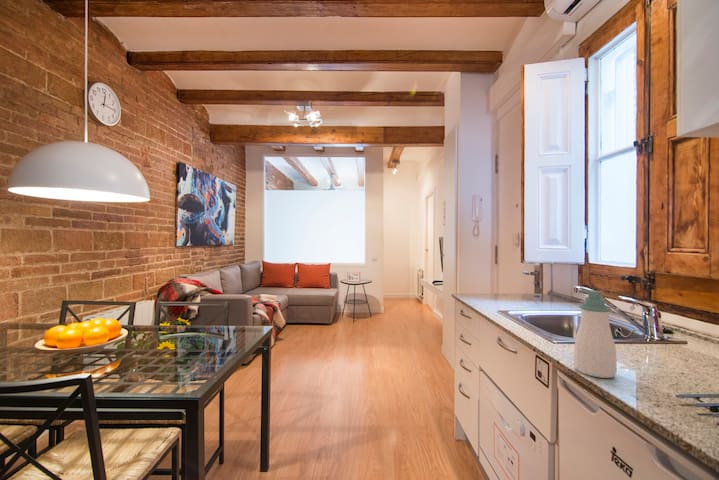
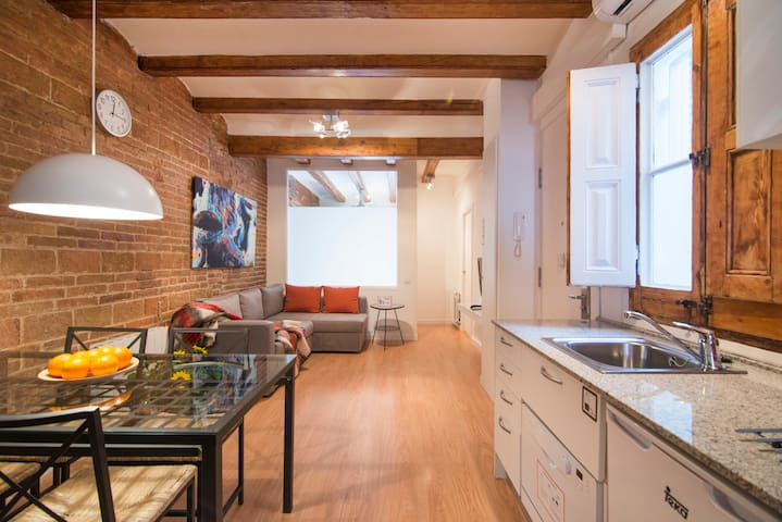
- soap bottle [573,289,618,379]
